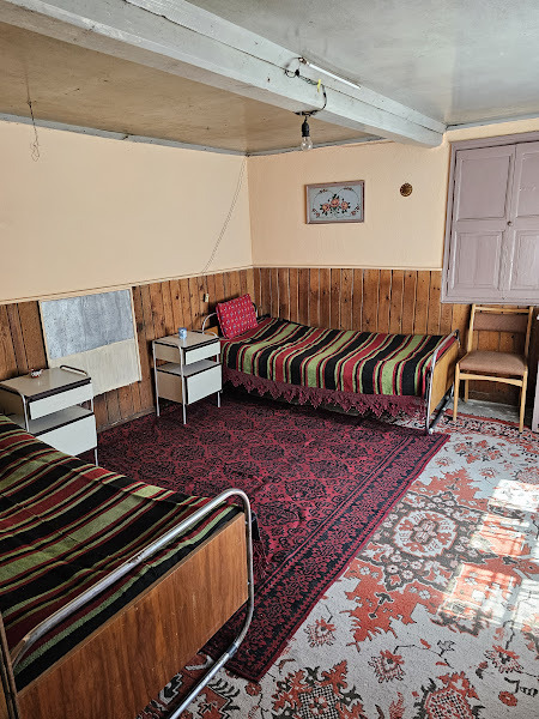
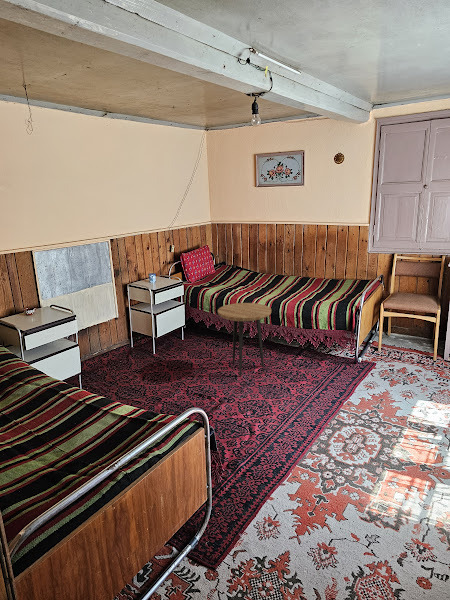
+ side table [217,302,272,377]
